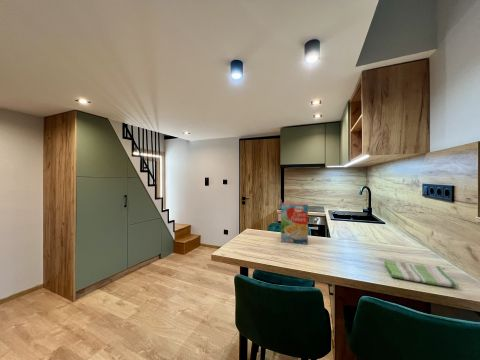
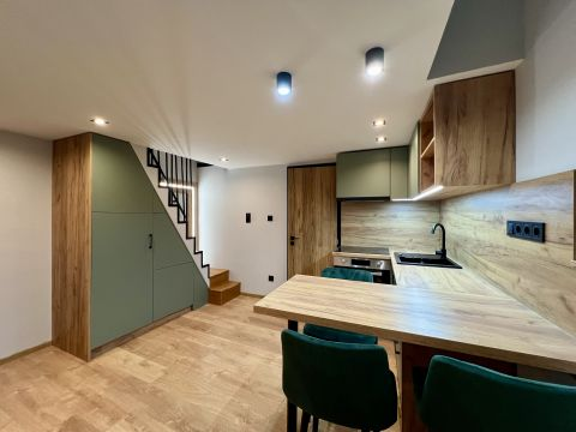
- cereal box [280,202,309,246]
- dish towel [383,259,459,289]
